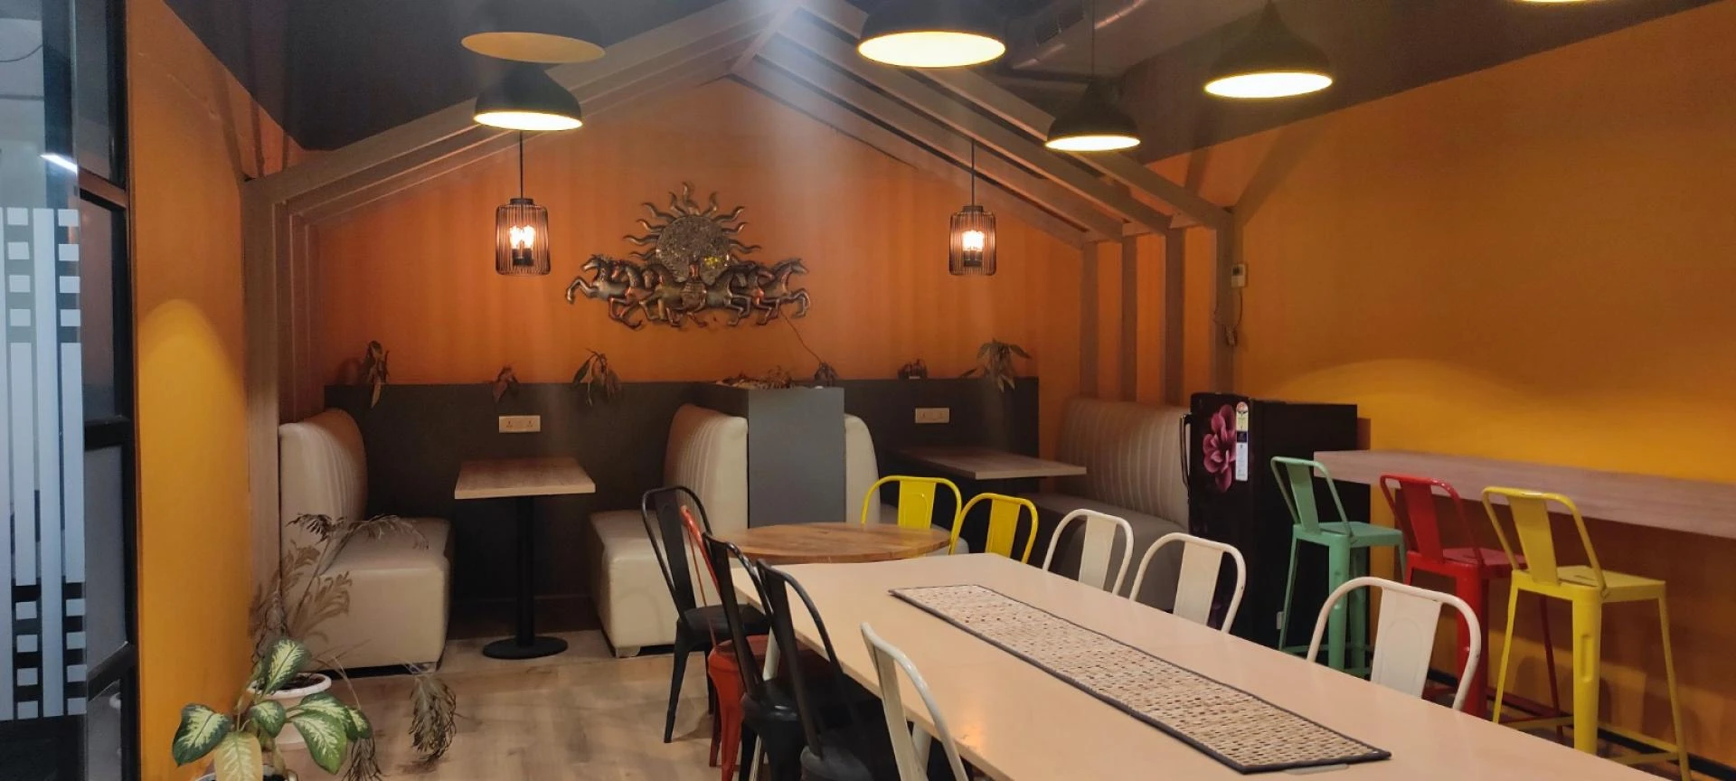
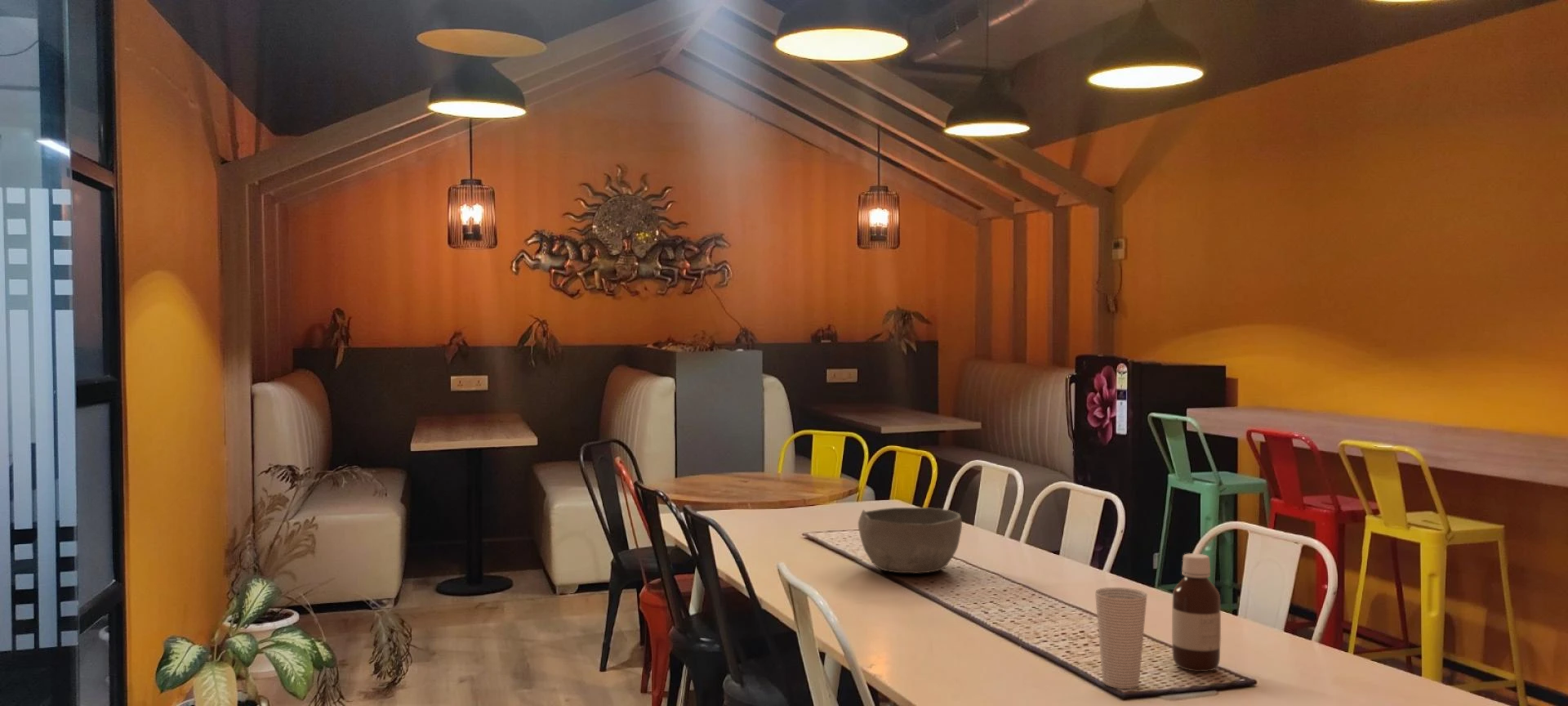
+ bottle [1171,552,1222,672]
+ bowl [858,507,963,574]
+ cup [1094,587,1147,690]
